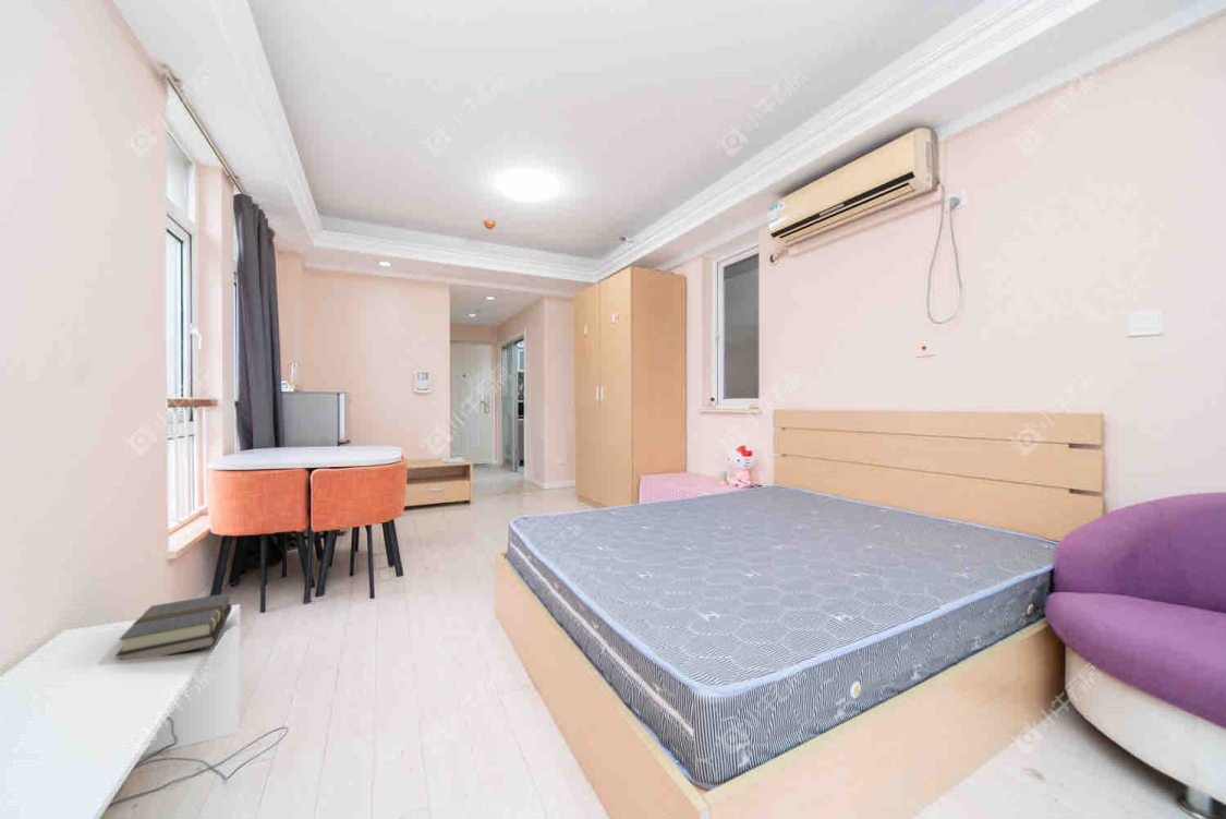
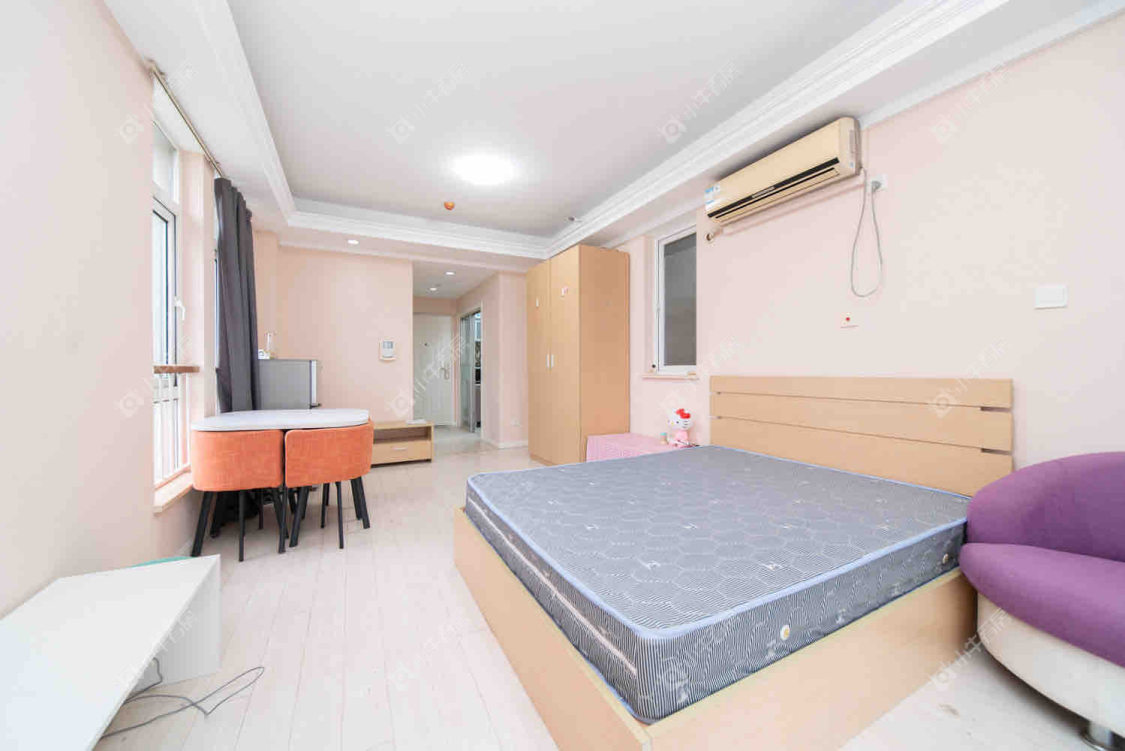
- book [114,592,233,661]
